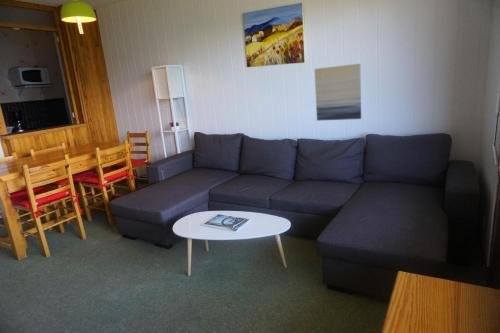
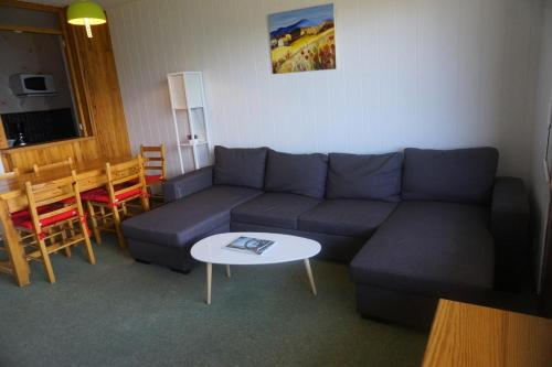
- wall art [314,63,362,122]
